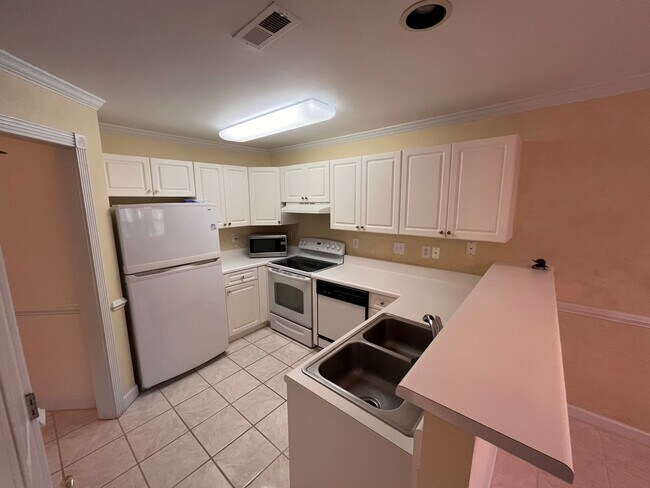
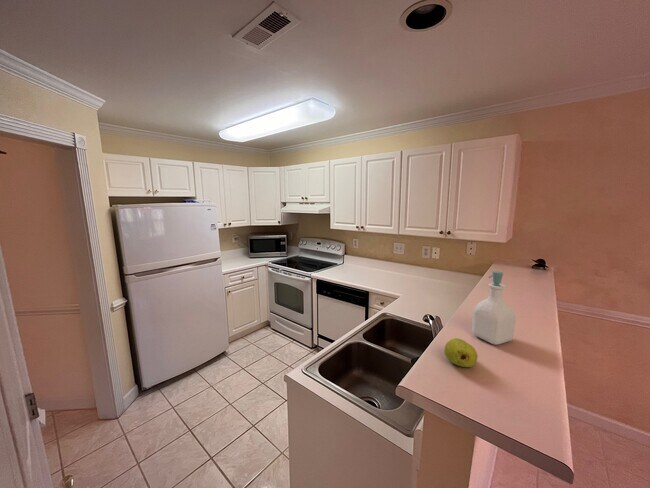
+ soap bottle [471,270,517,346]
+ fruit [444,337,478,368]
